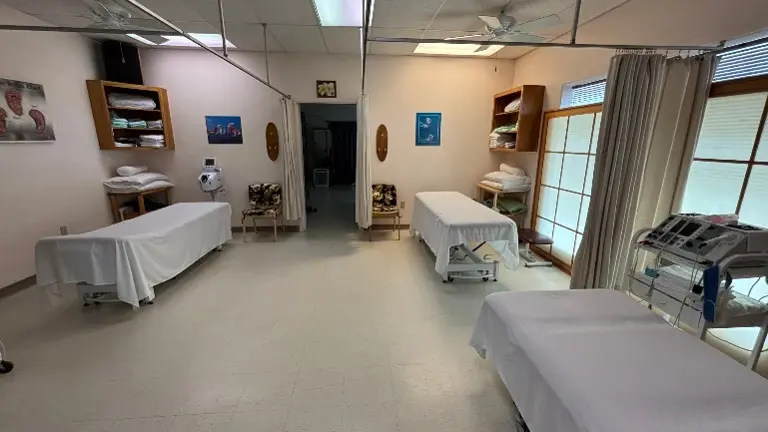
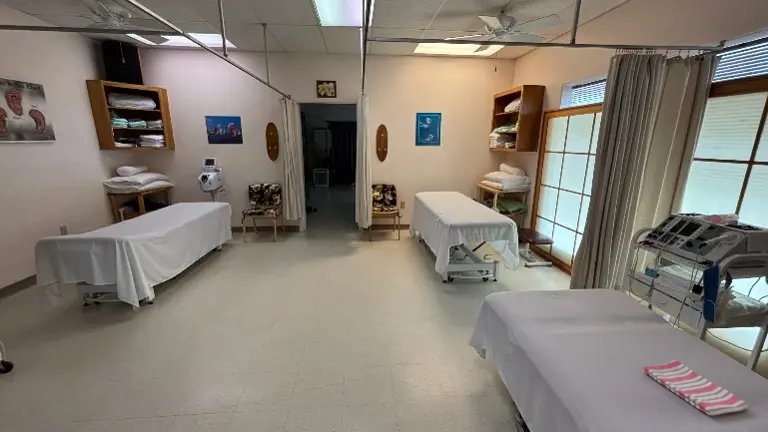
+ dish towel [643,359,750,417]
